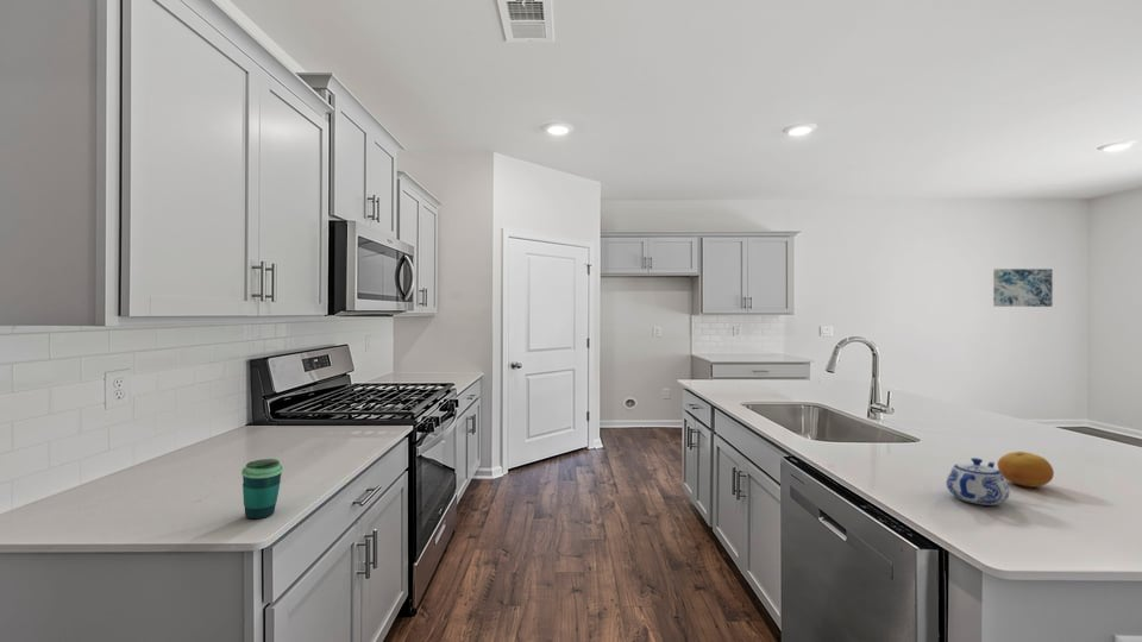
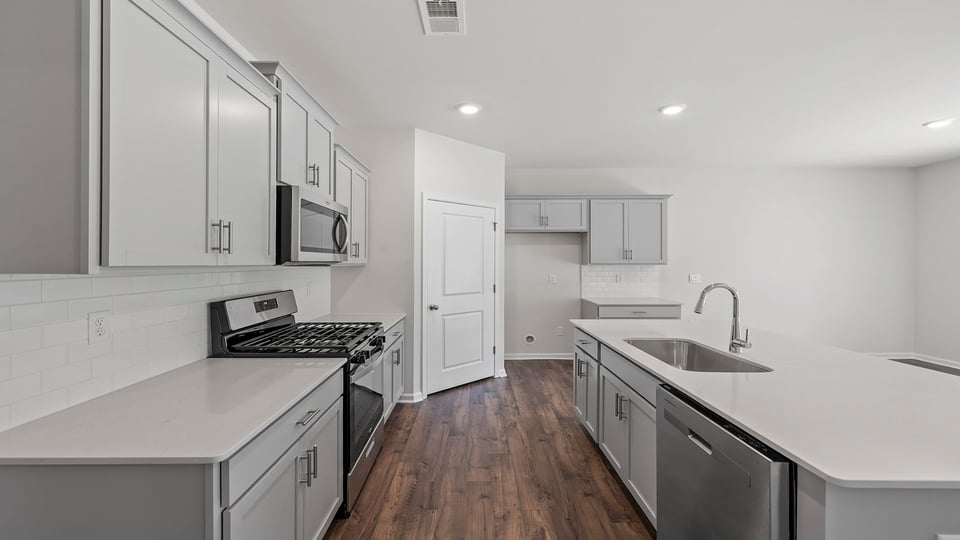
- teapot [945,457,1010,506]
- cup [240,458,284,520]
- fruit [996,451,1055,489]
- wall art [992,268,1054,308]
